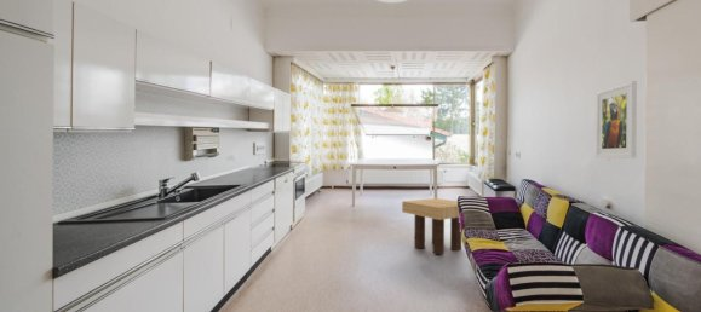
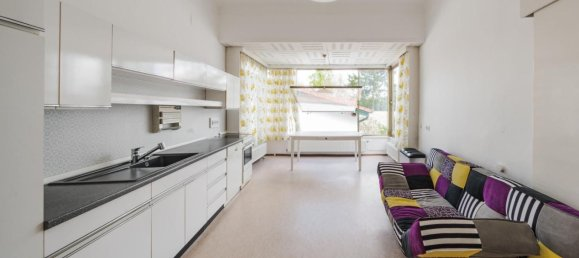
- side table [401,197,462,255]
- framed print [594,80,638,160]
